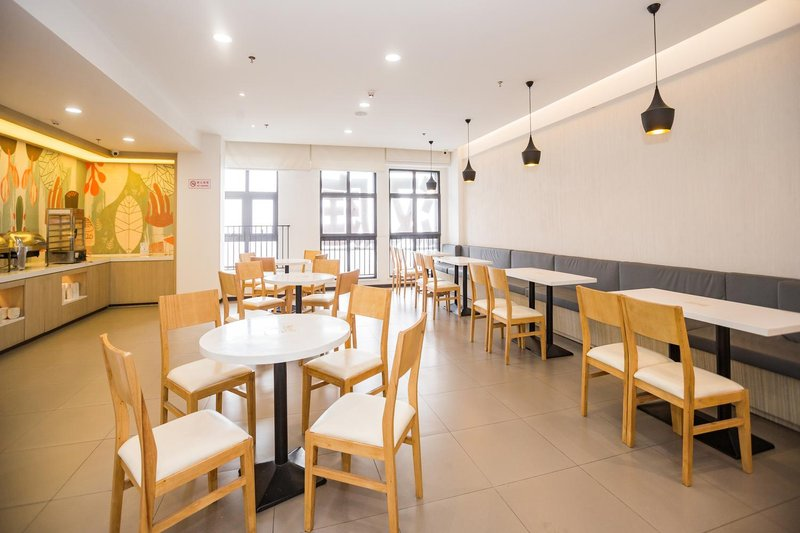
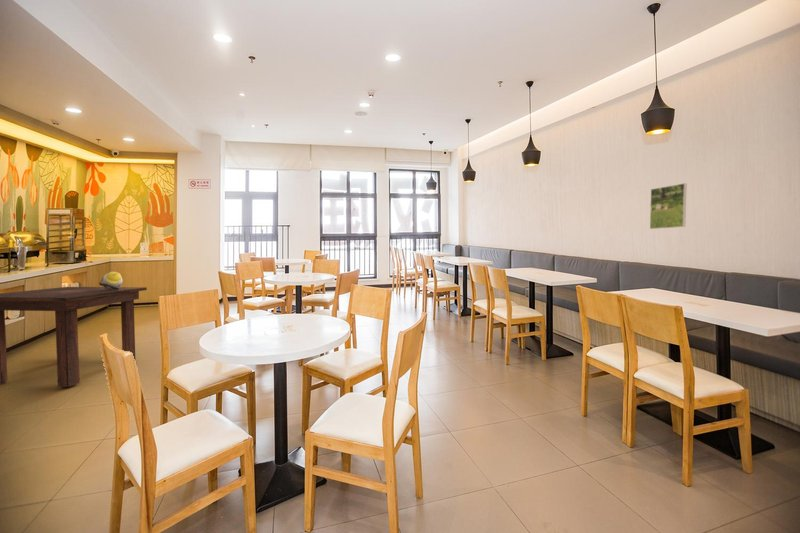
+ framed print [649,182,687,230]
+ dining table [0,286,148,388]
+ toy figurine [98,271,124,290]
